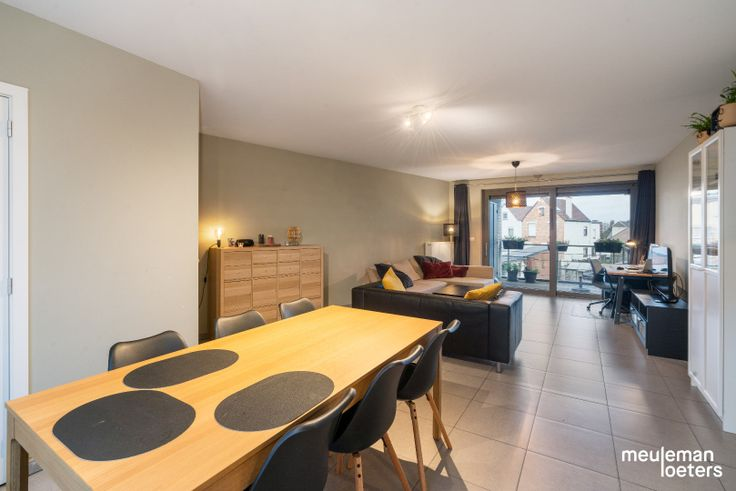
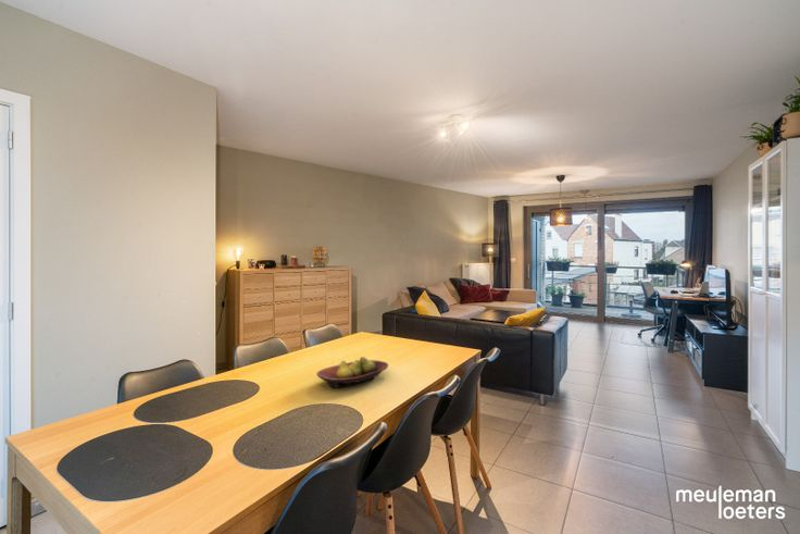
+ fruit bowl [315,356,389,389]
